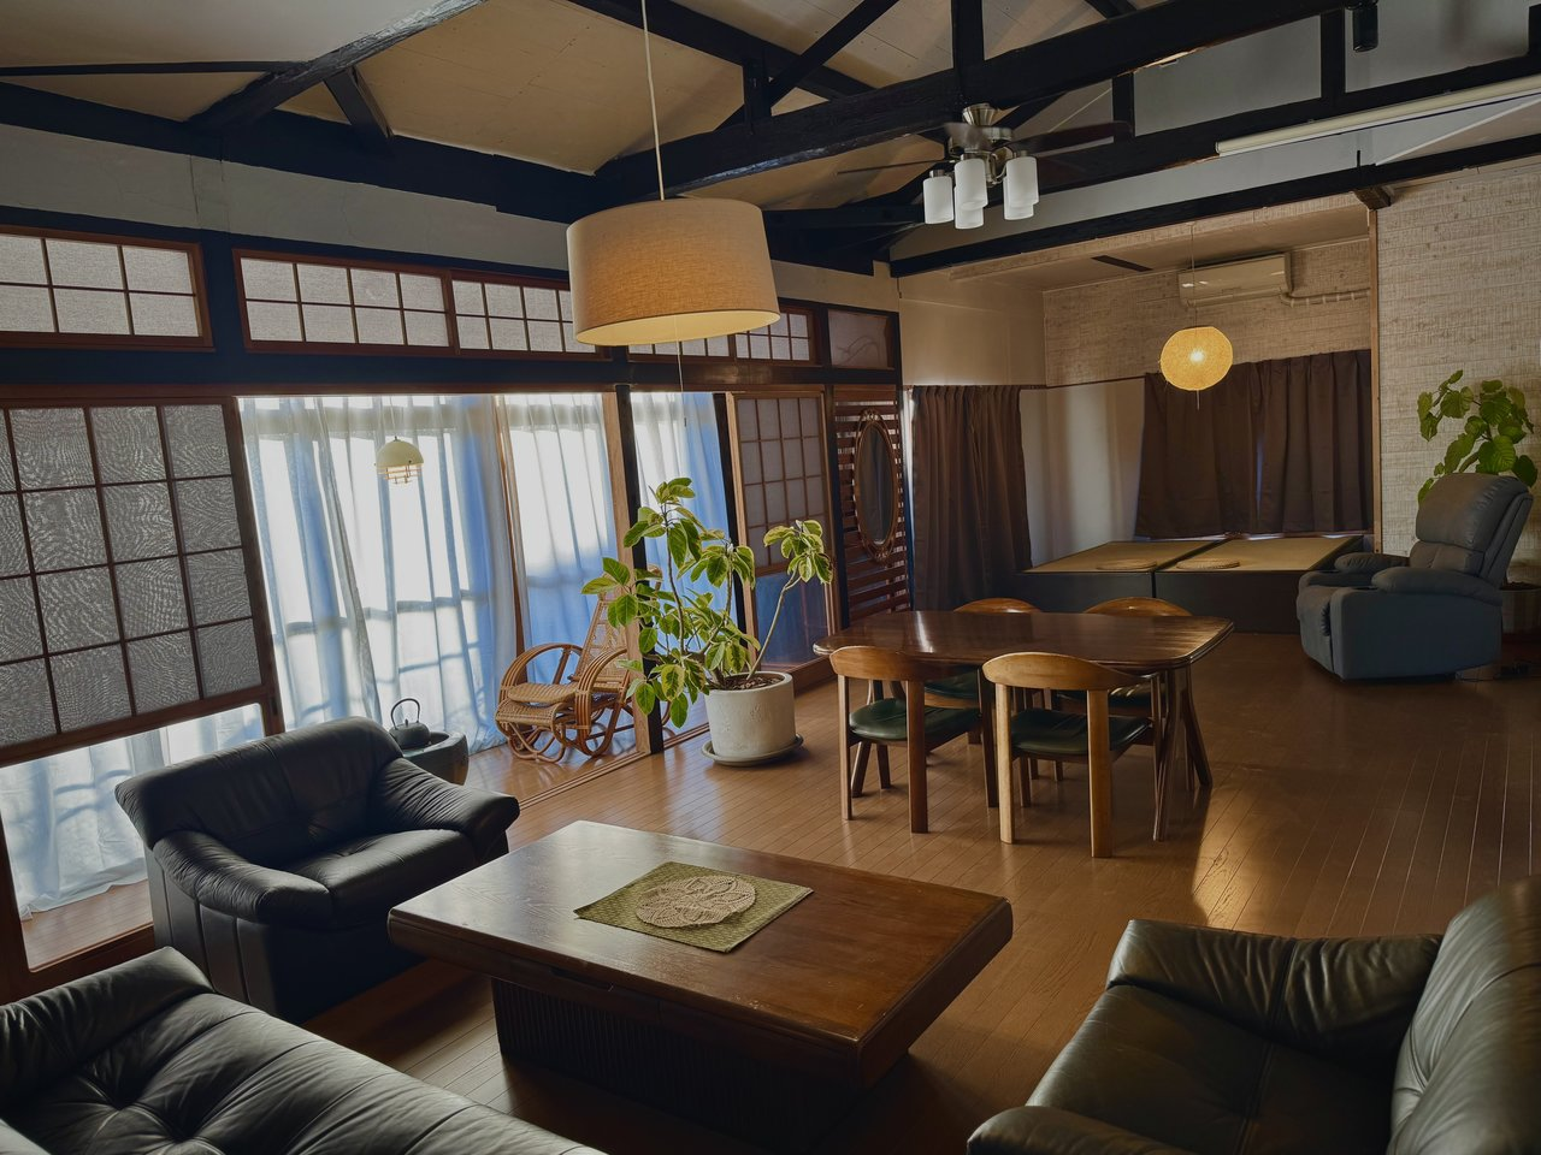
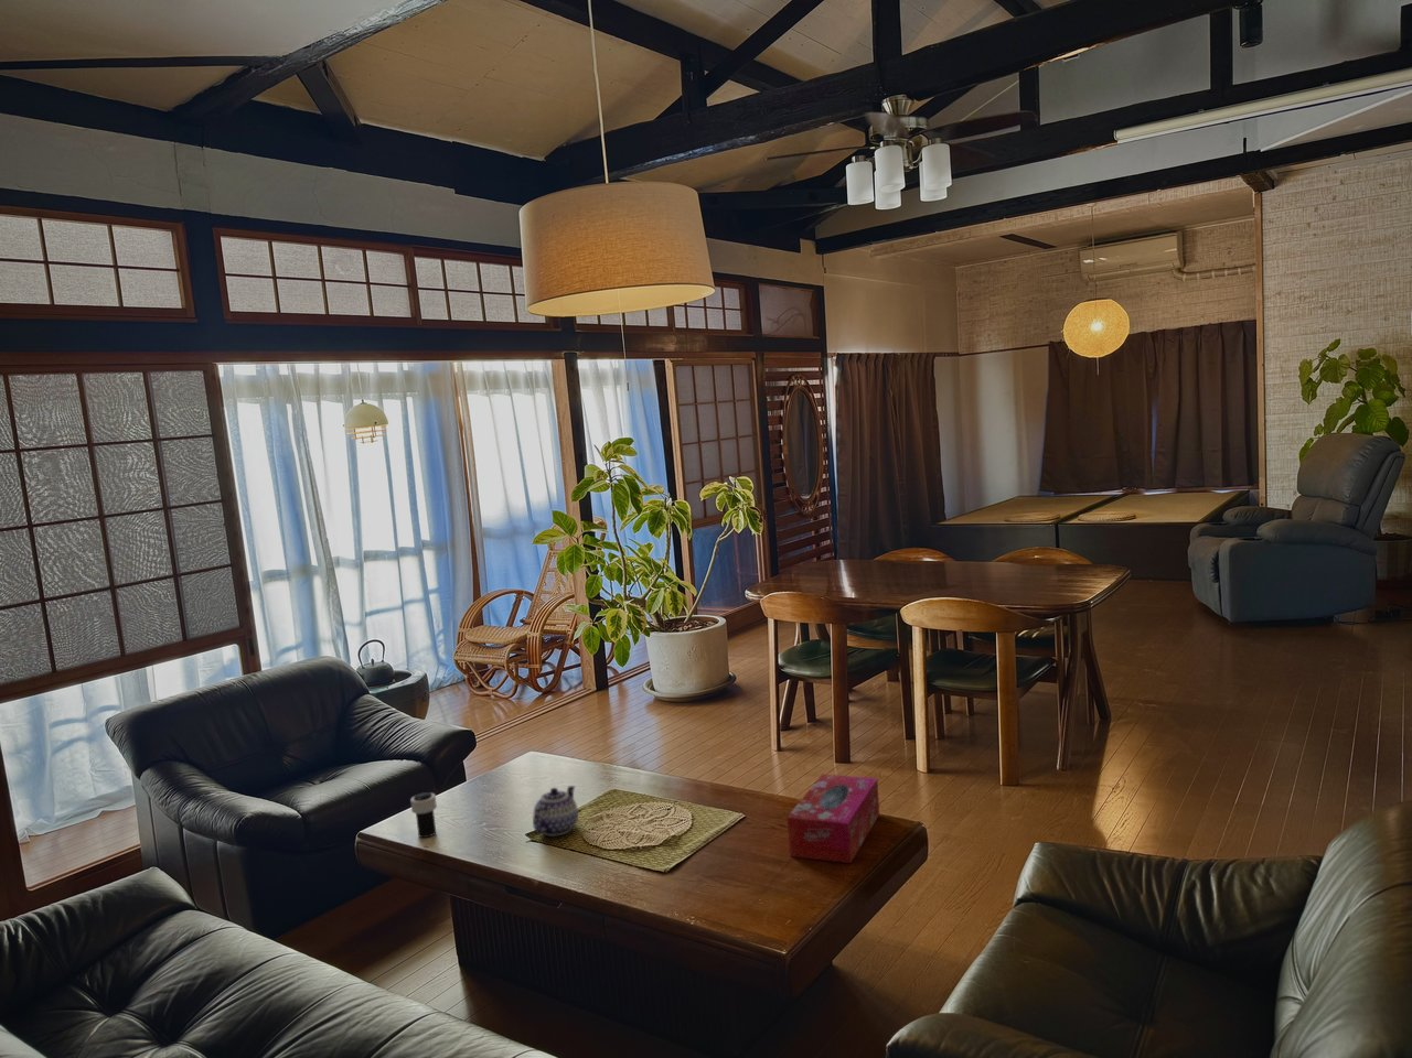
+ tissue box [786,772,881,864]
+ teapot [531,785,579,838]
+ cup [409,791,438,839]
